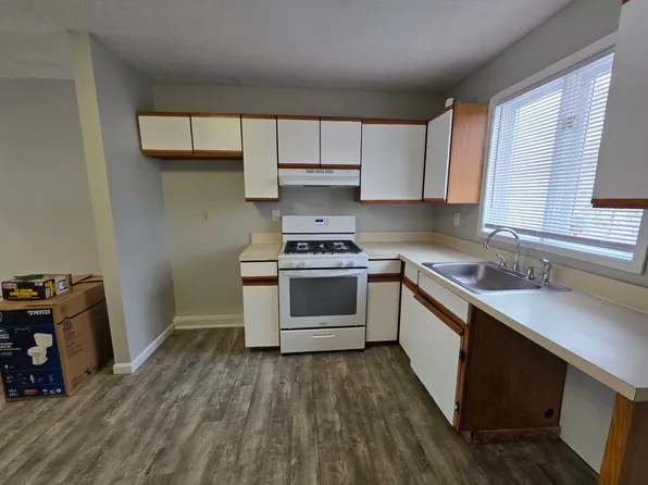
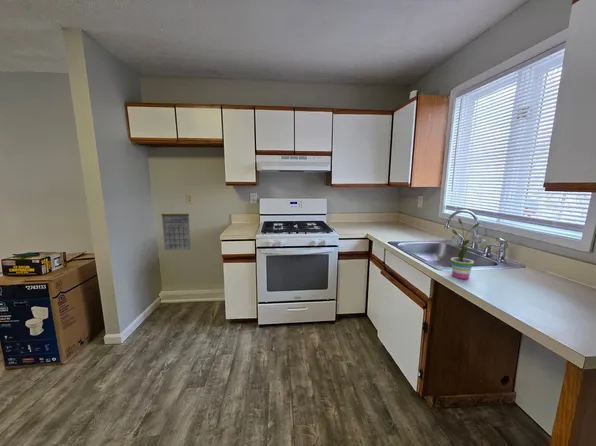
+ potted plant [444,218,489,280]
+ calendar [160,206,192,251]
